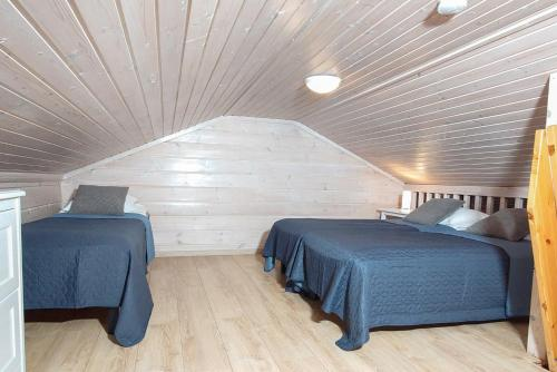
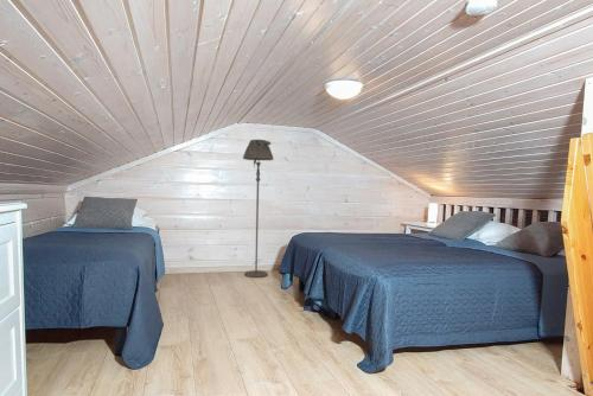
+ floor lamp [242,139,274,279]
